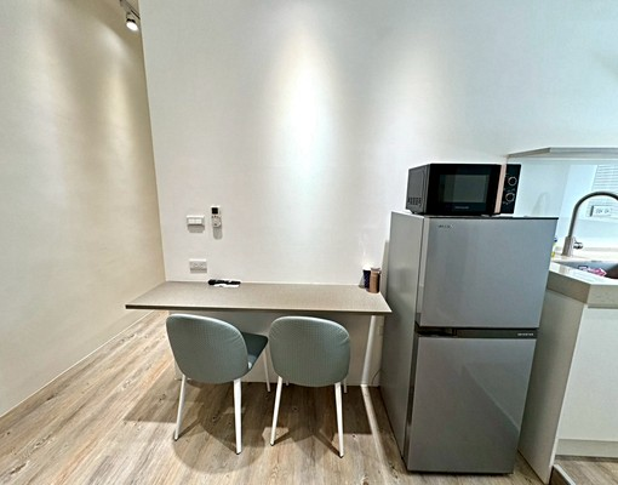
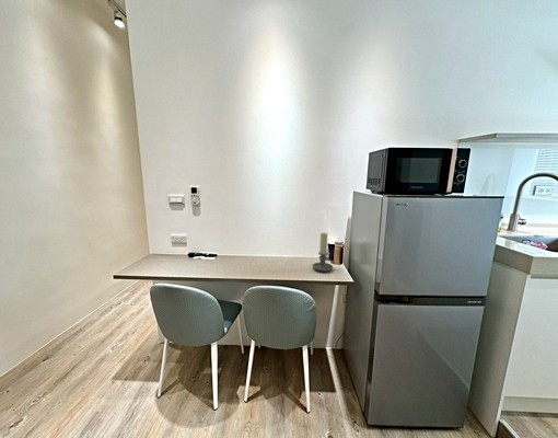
+ candle holder [312,232,334,273]
